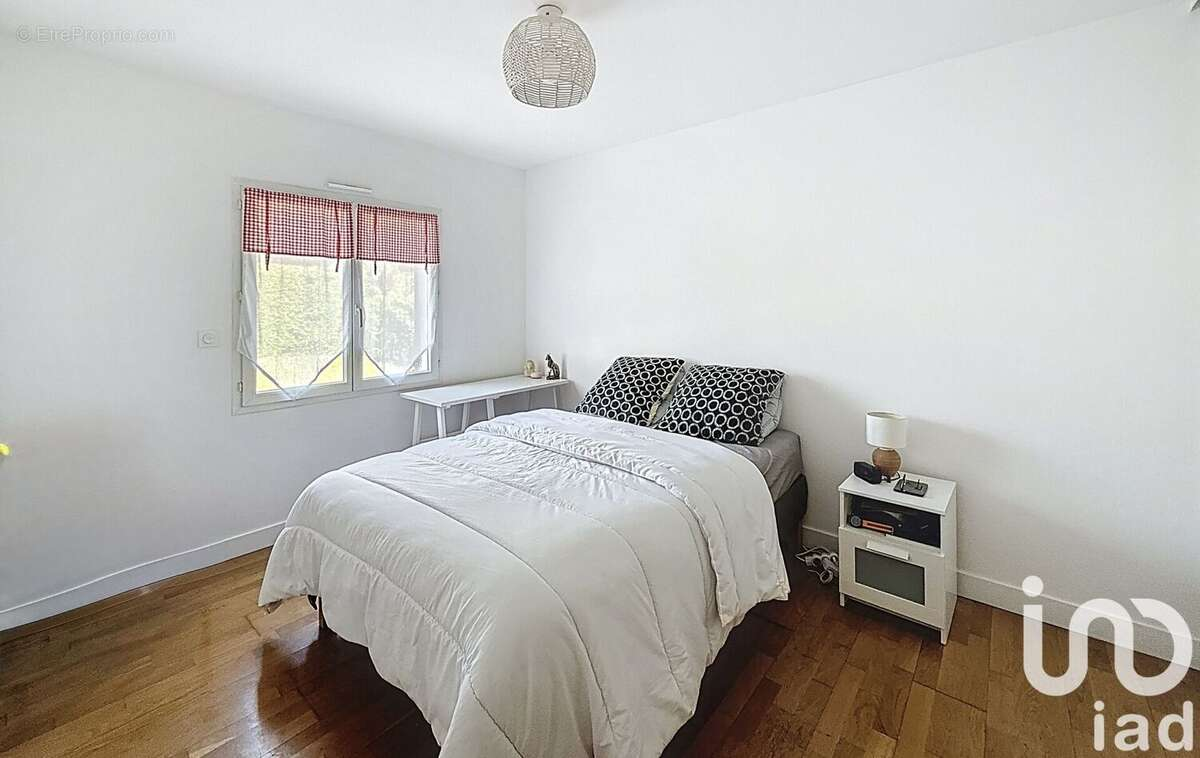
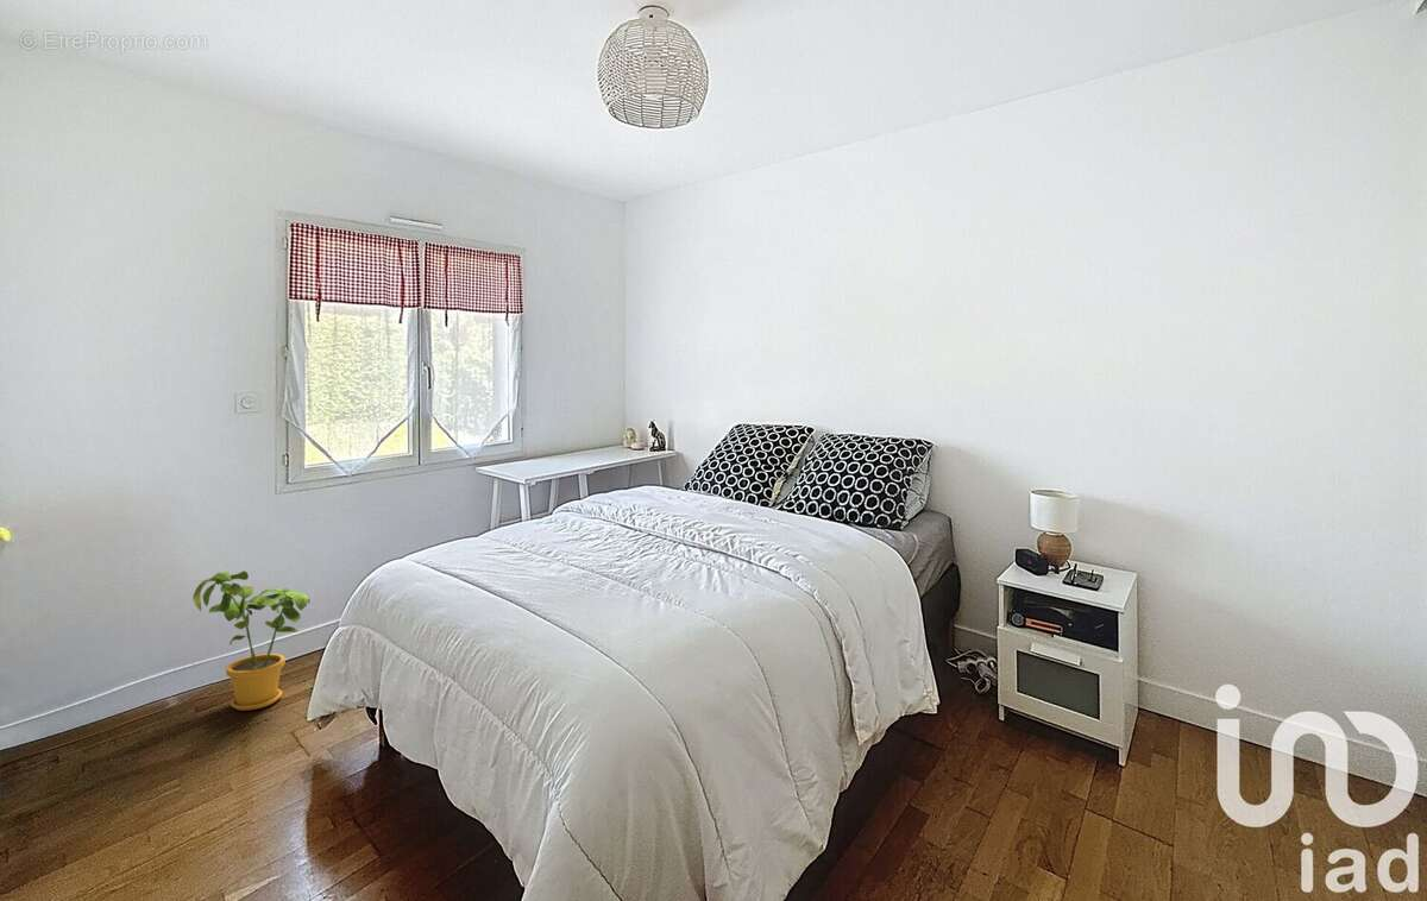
+ house plant [191,569,310,712]
